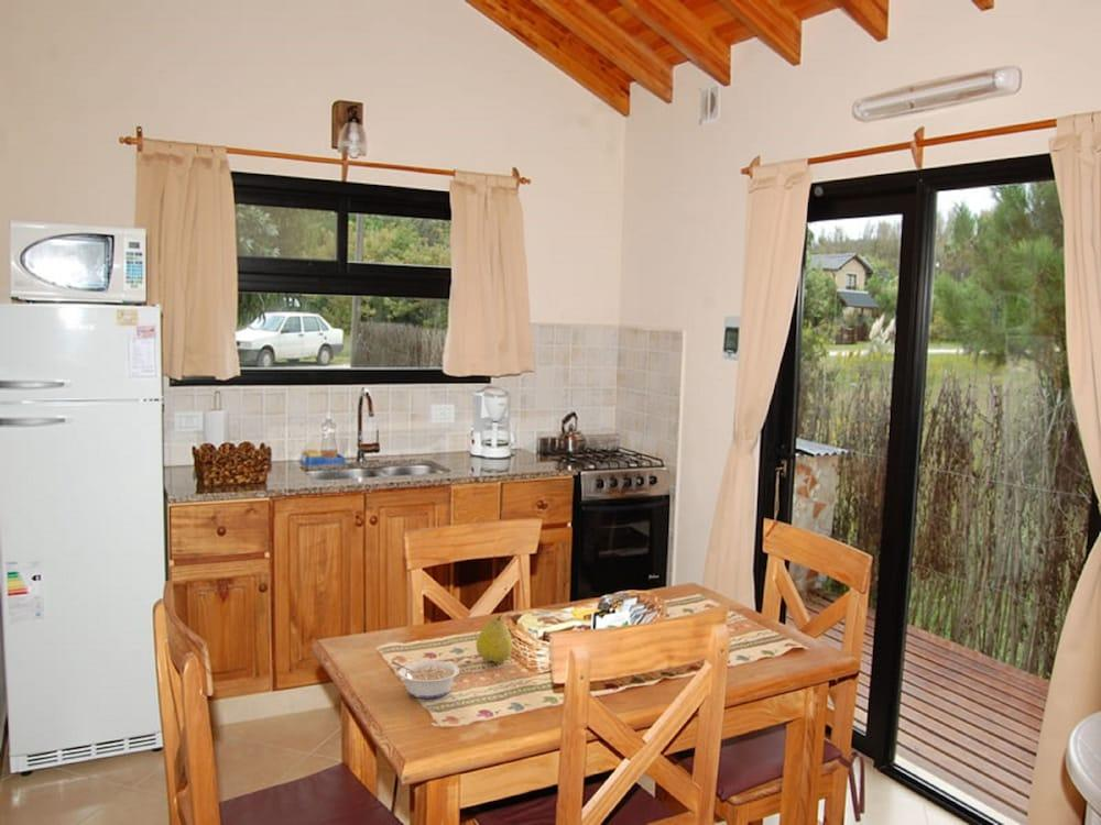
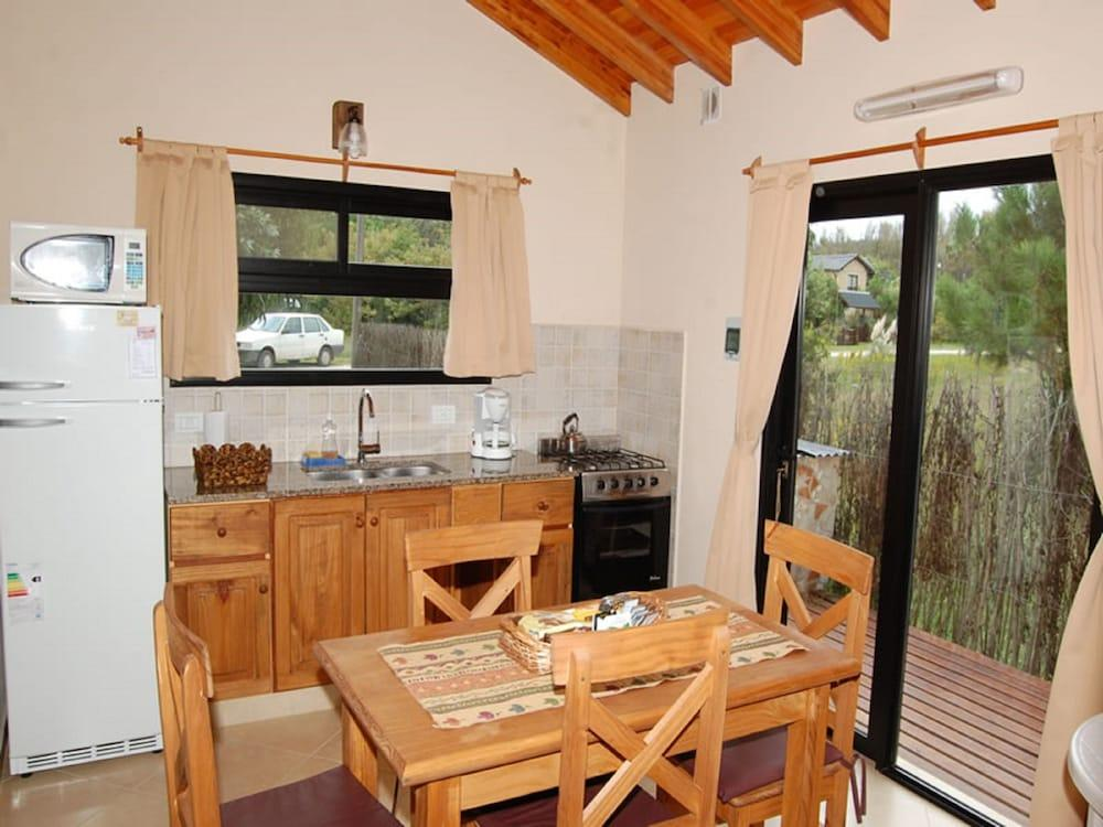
- legume [390,660,460,700]
- fruit [476,614,514,664]
